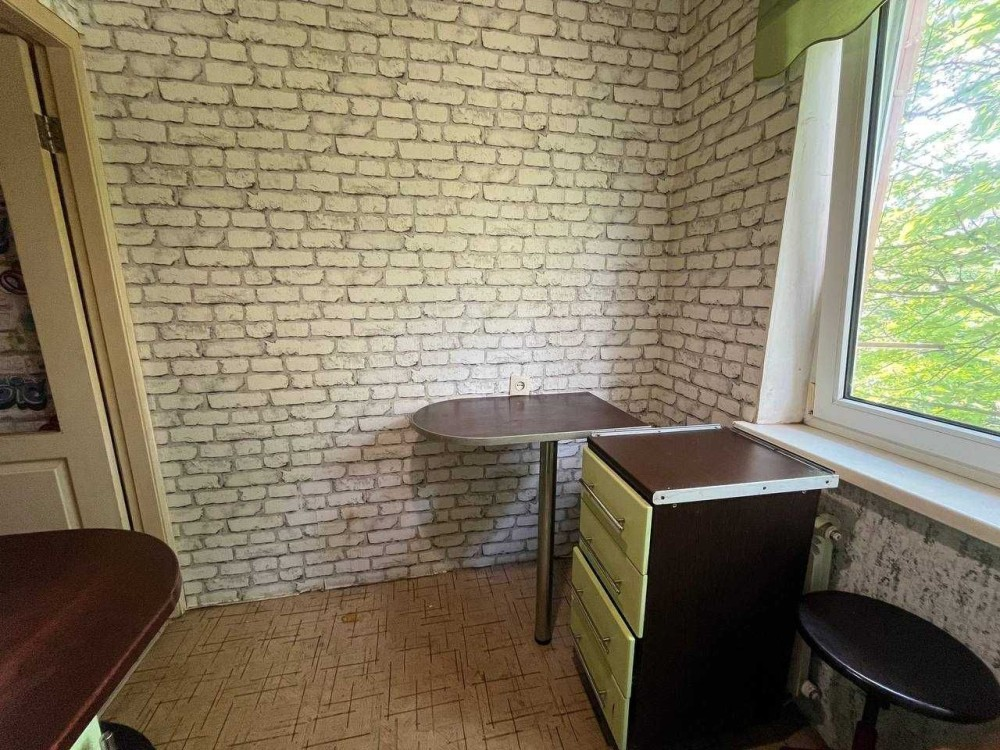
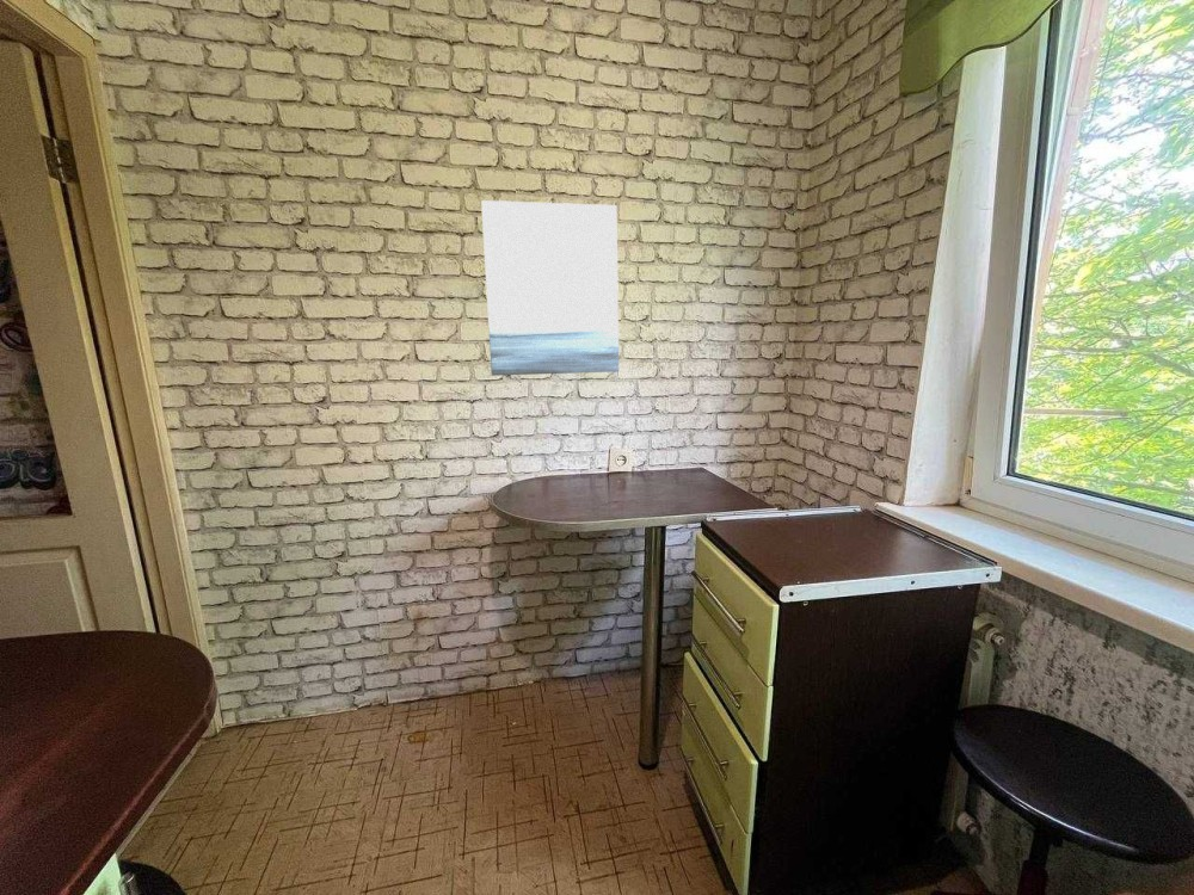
+ wall art [480,199,620,377]
